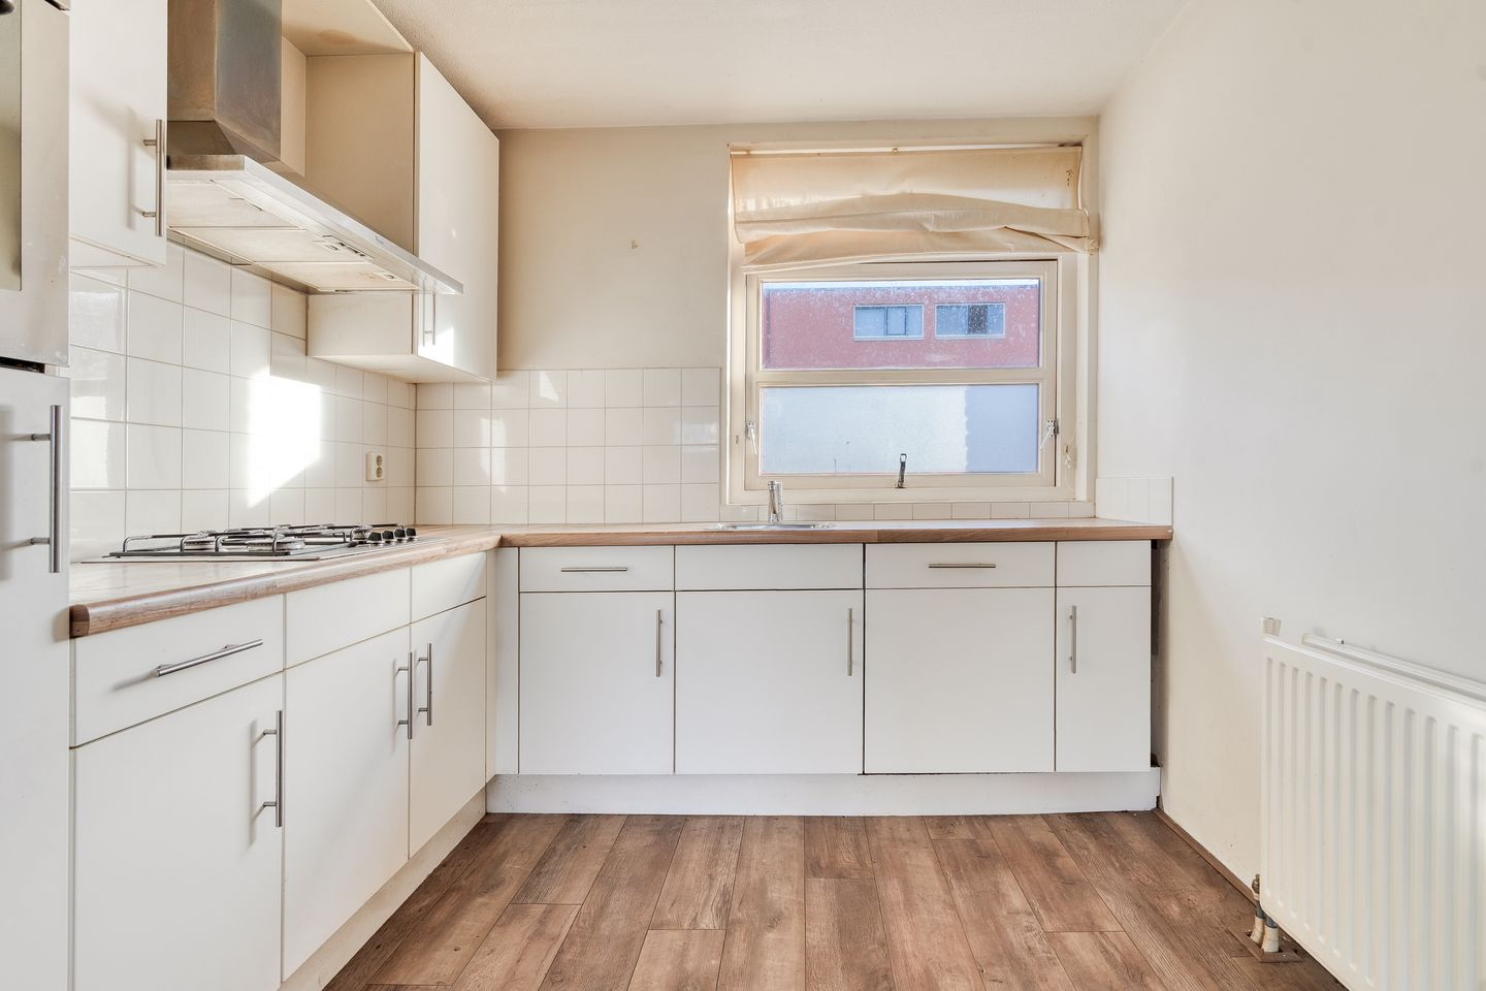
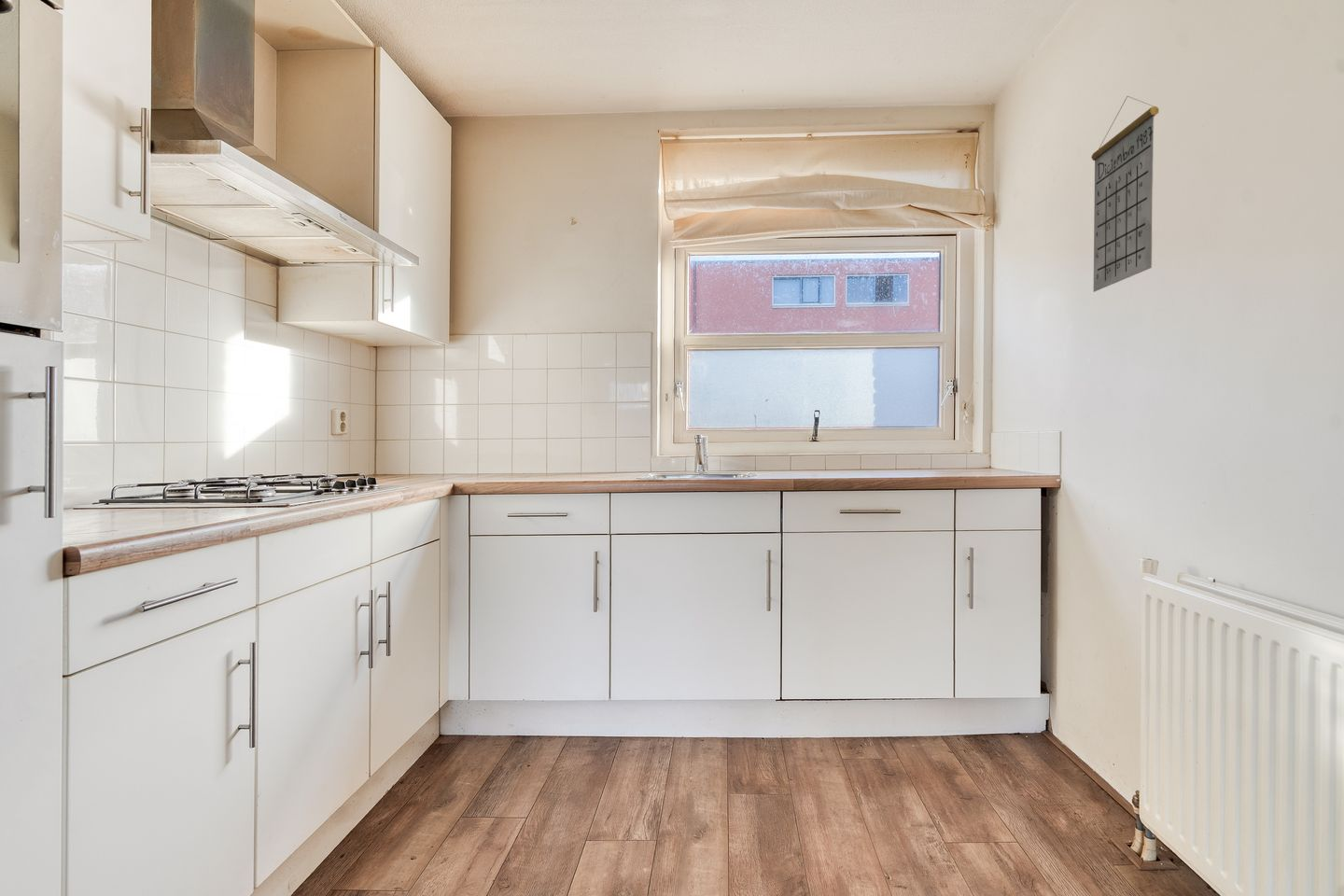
+ calendar [1090,95,1159,293]
